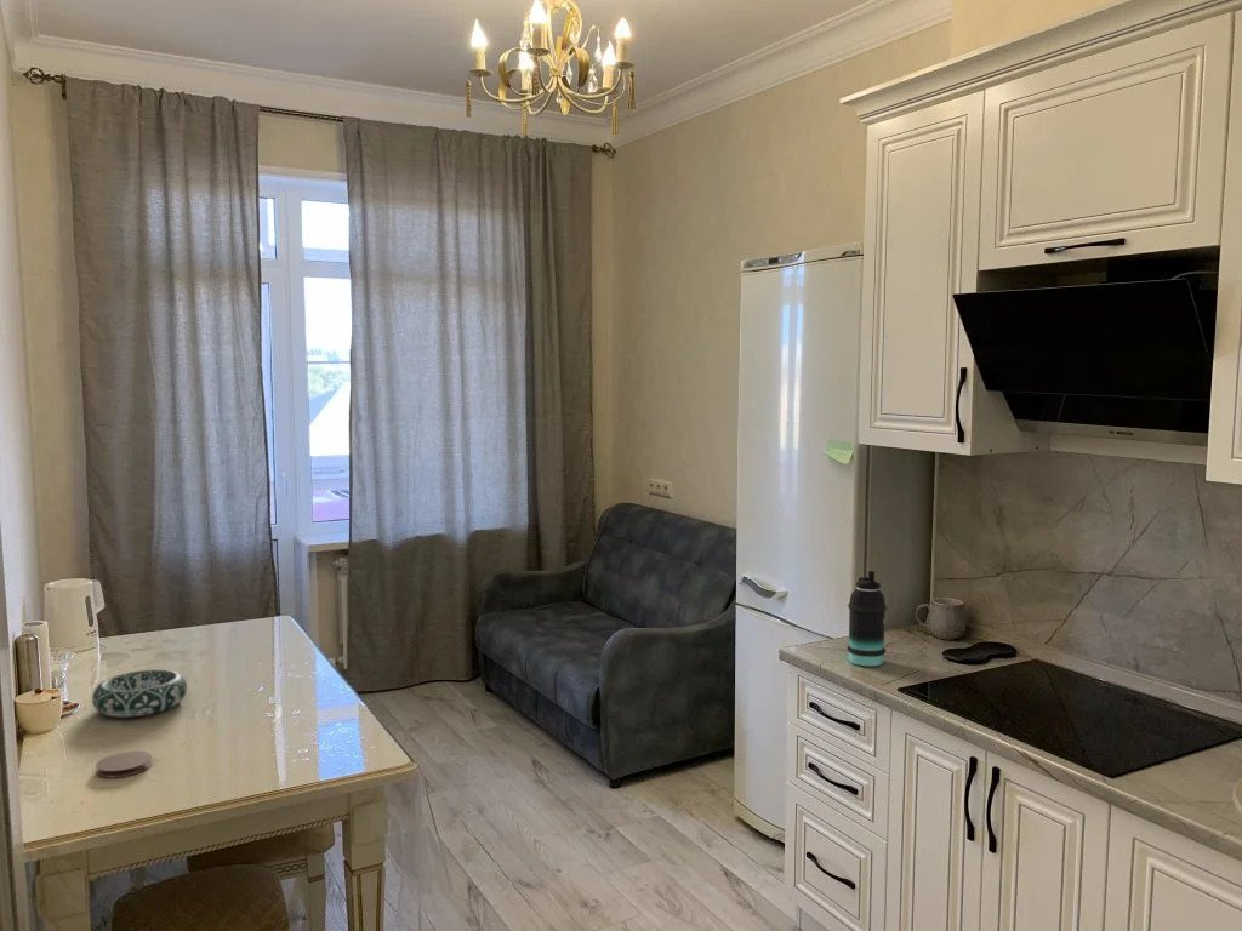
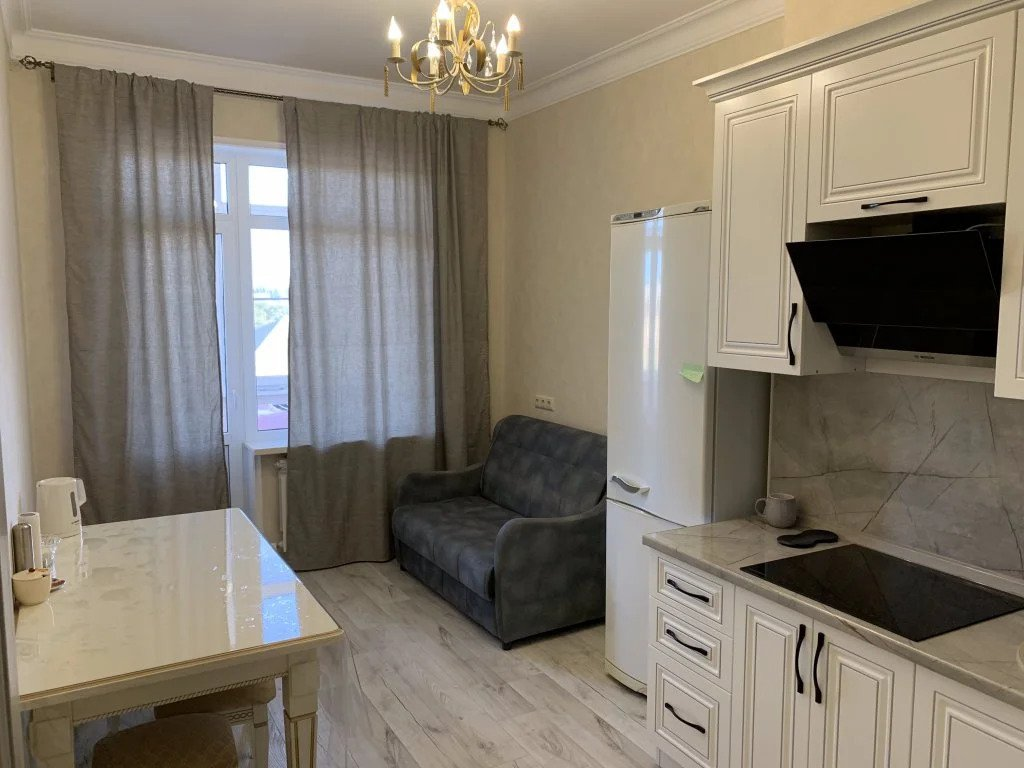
- decorative bowl [91,669,188,719]
- coaster [95,750,153,778]
- bottle [847,570,888,667]
